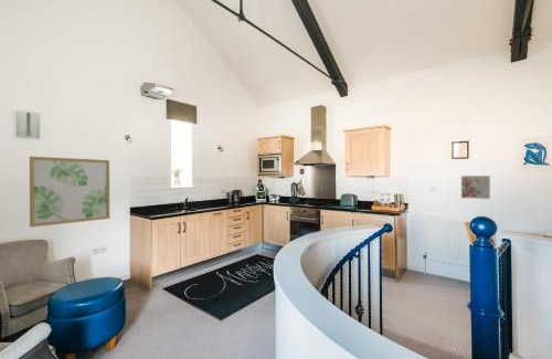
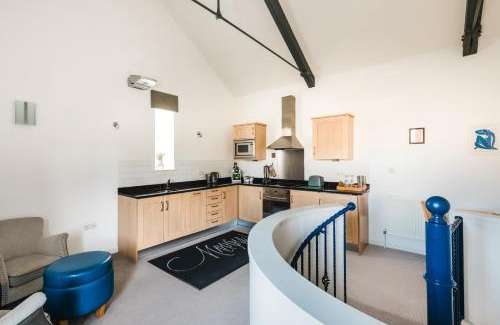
- wall art [29,156,110,229]
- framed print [460,175,491,200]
